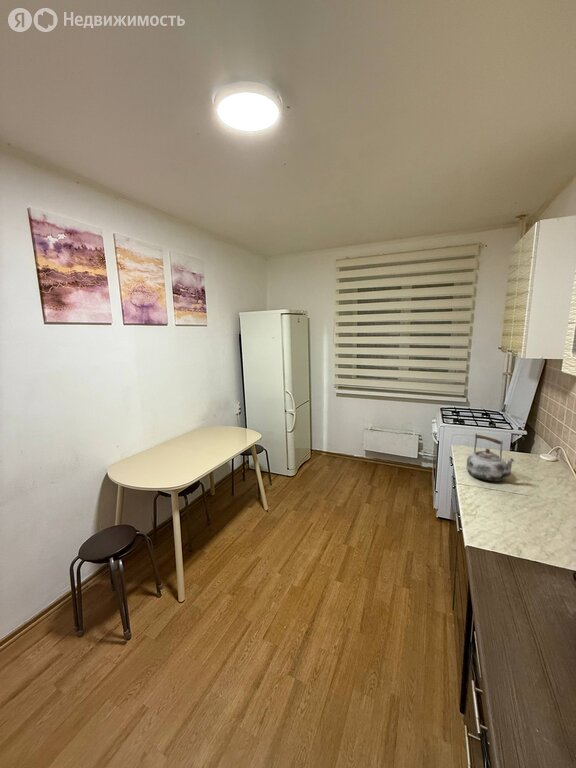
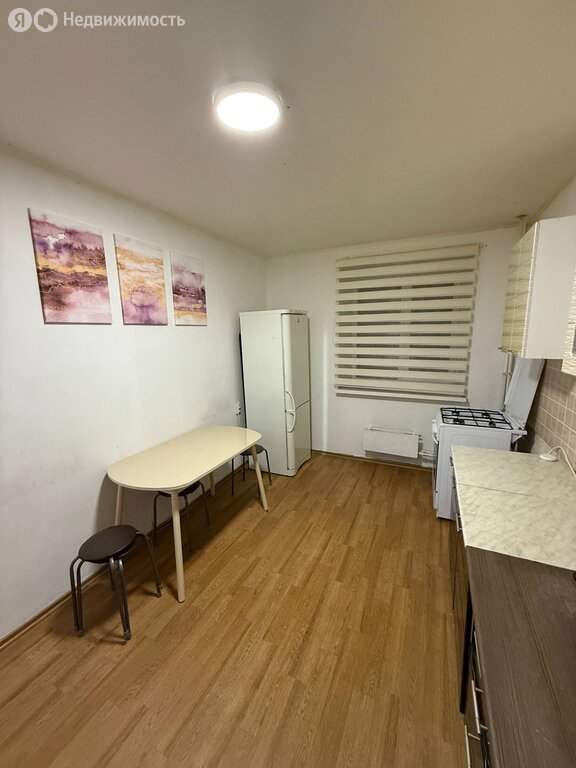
- kettle [465,432,516,482]
